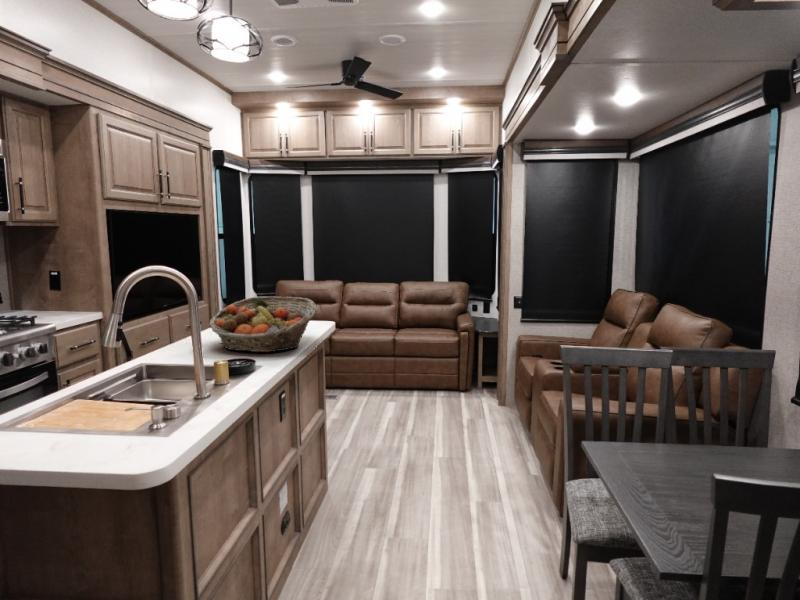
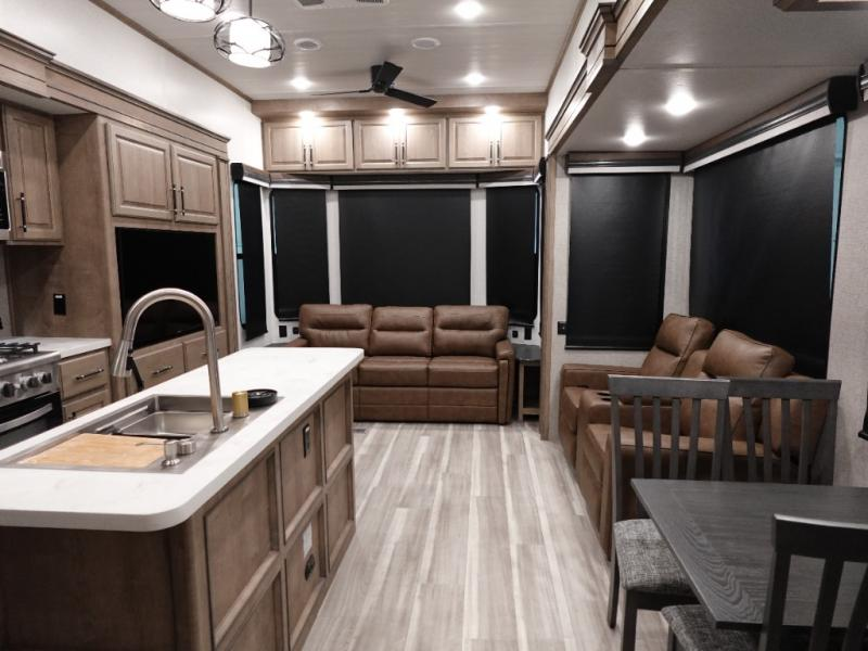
- fruit basket [208,296,317,353]
